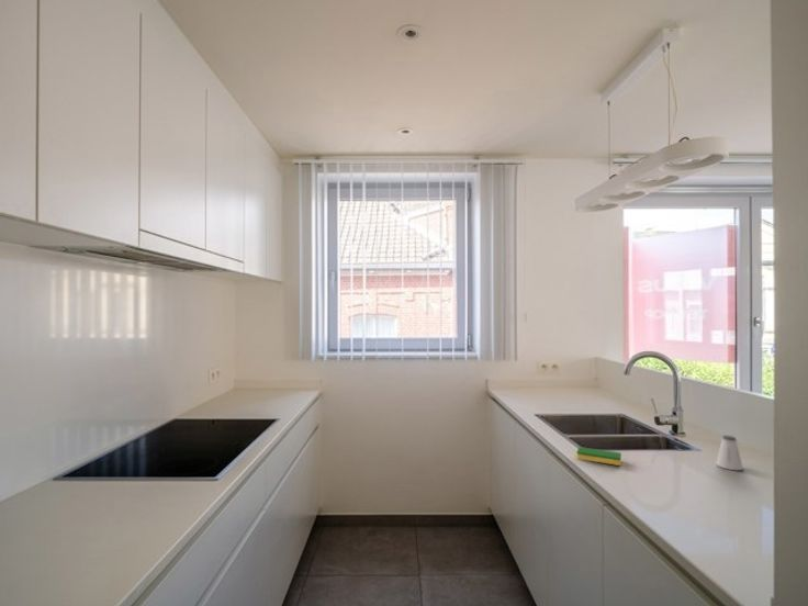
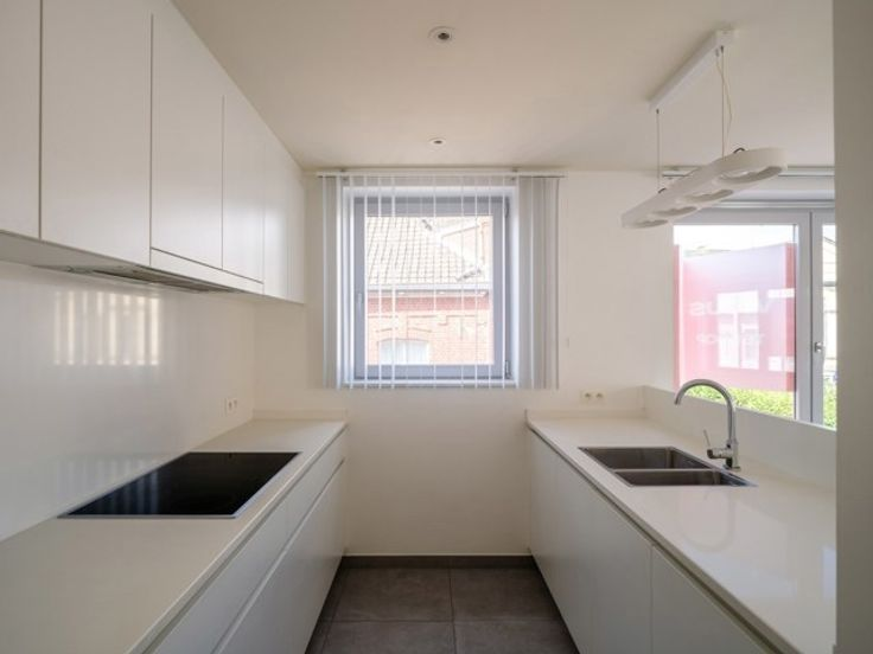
- saltshaker [715,434,744,471]
- dish sponge [575,446,622,467]
